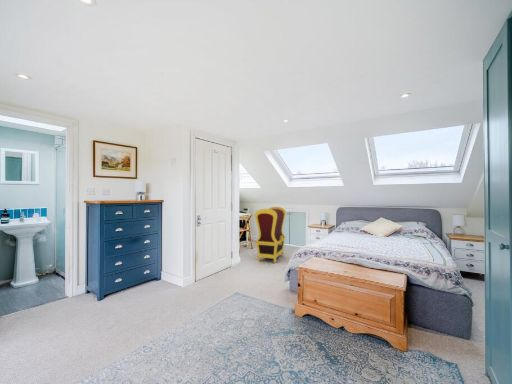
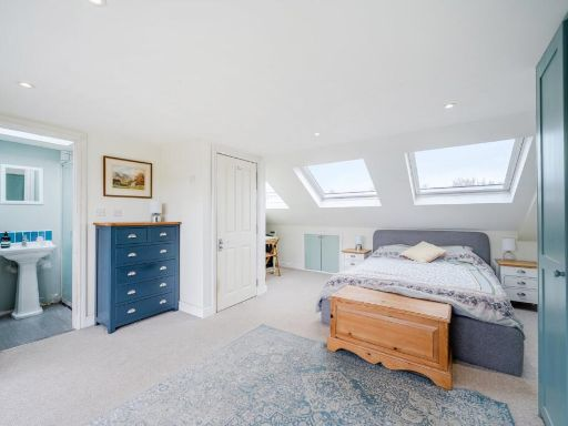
- armchair [254,206,287,264]
